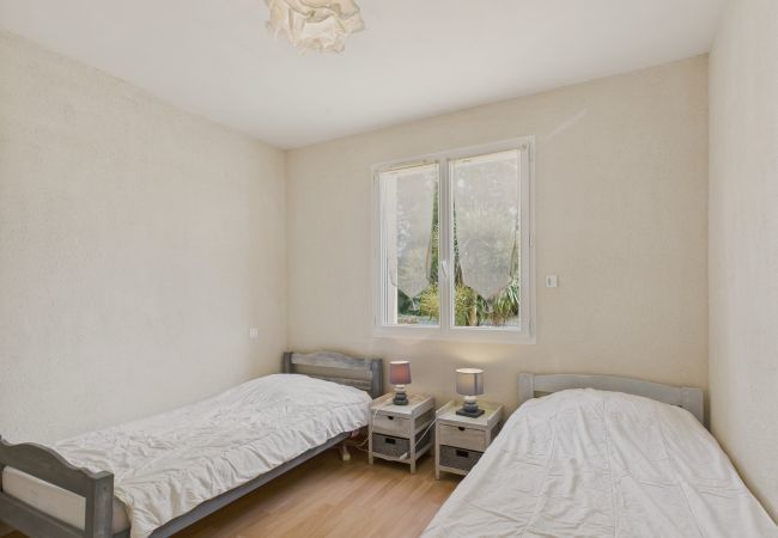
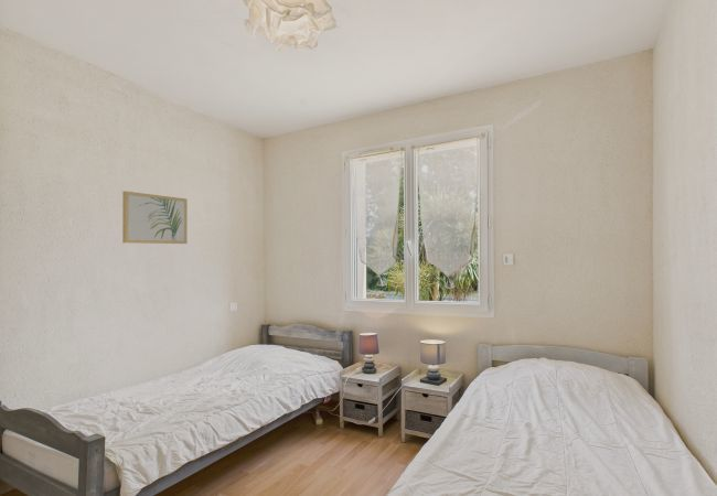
+ wall art [121,191,189,245]
